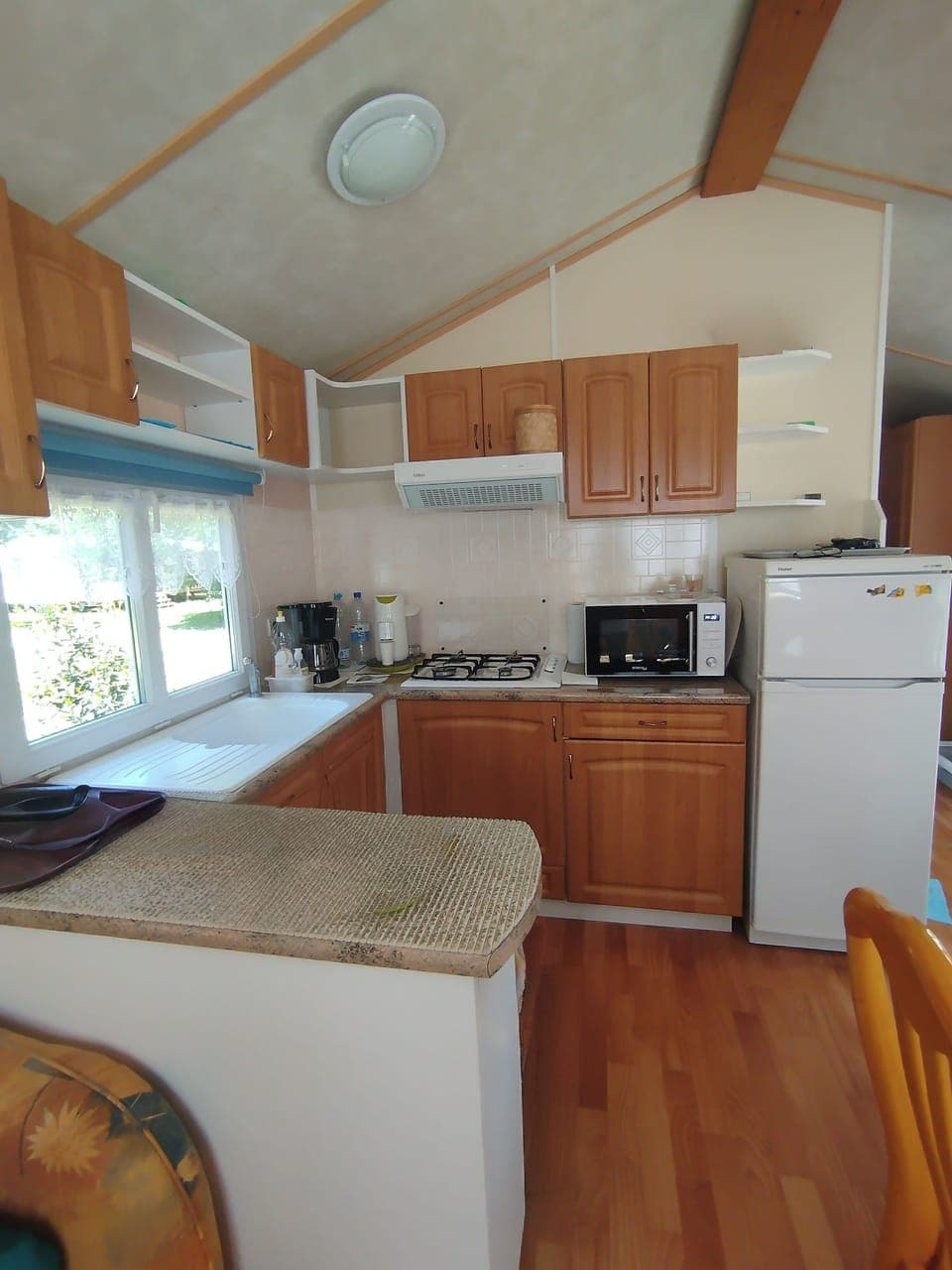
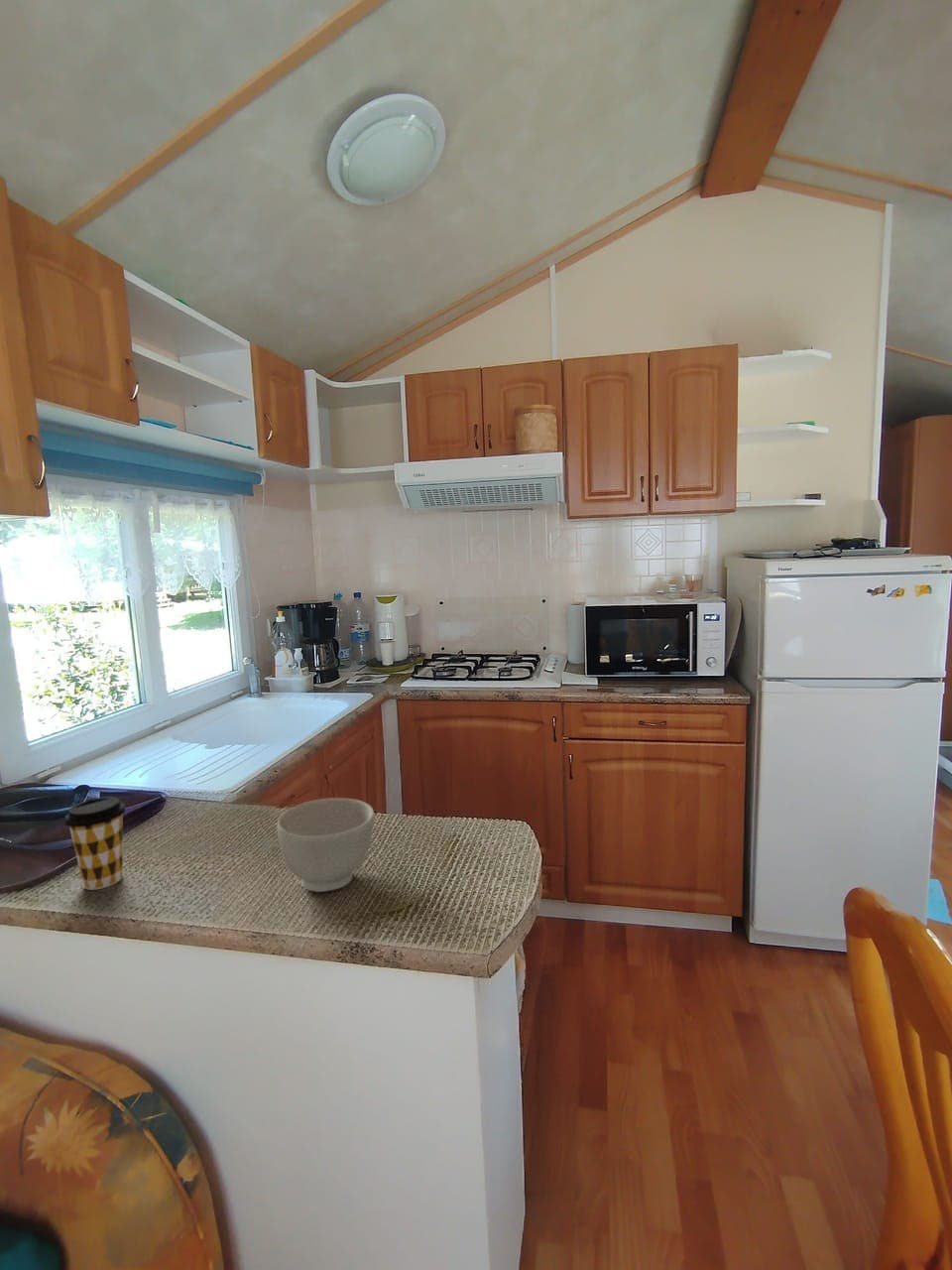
+ bowl [277,797,375,893]
+ coffee cup [63,796,127,891]
